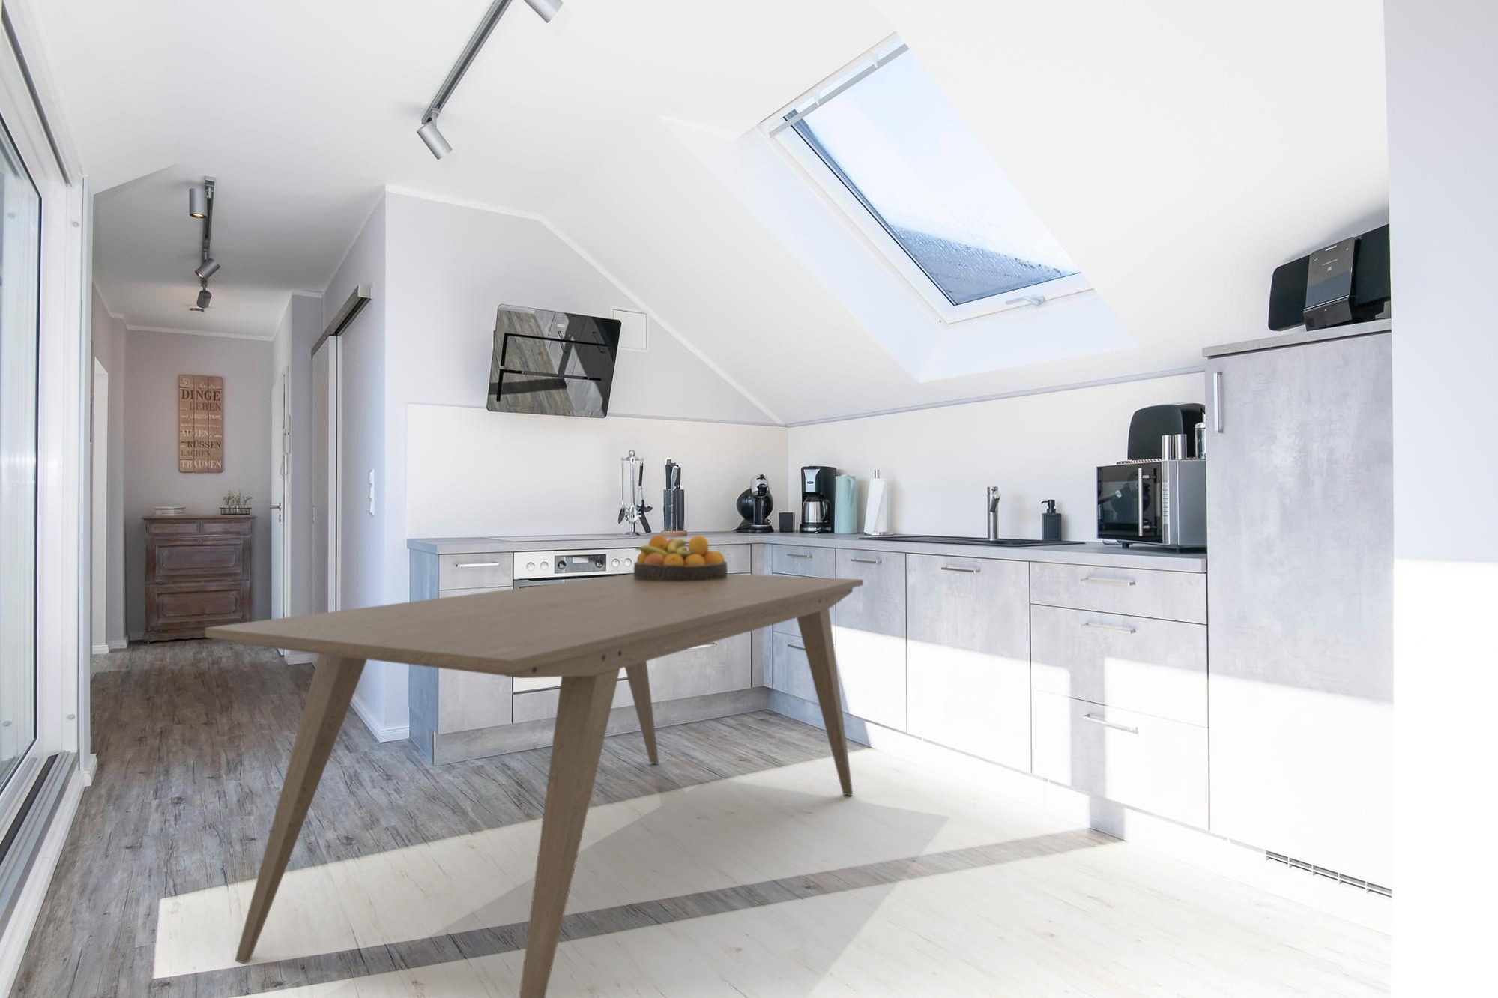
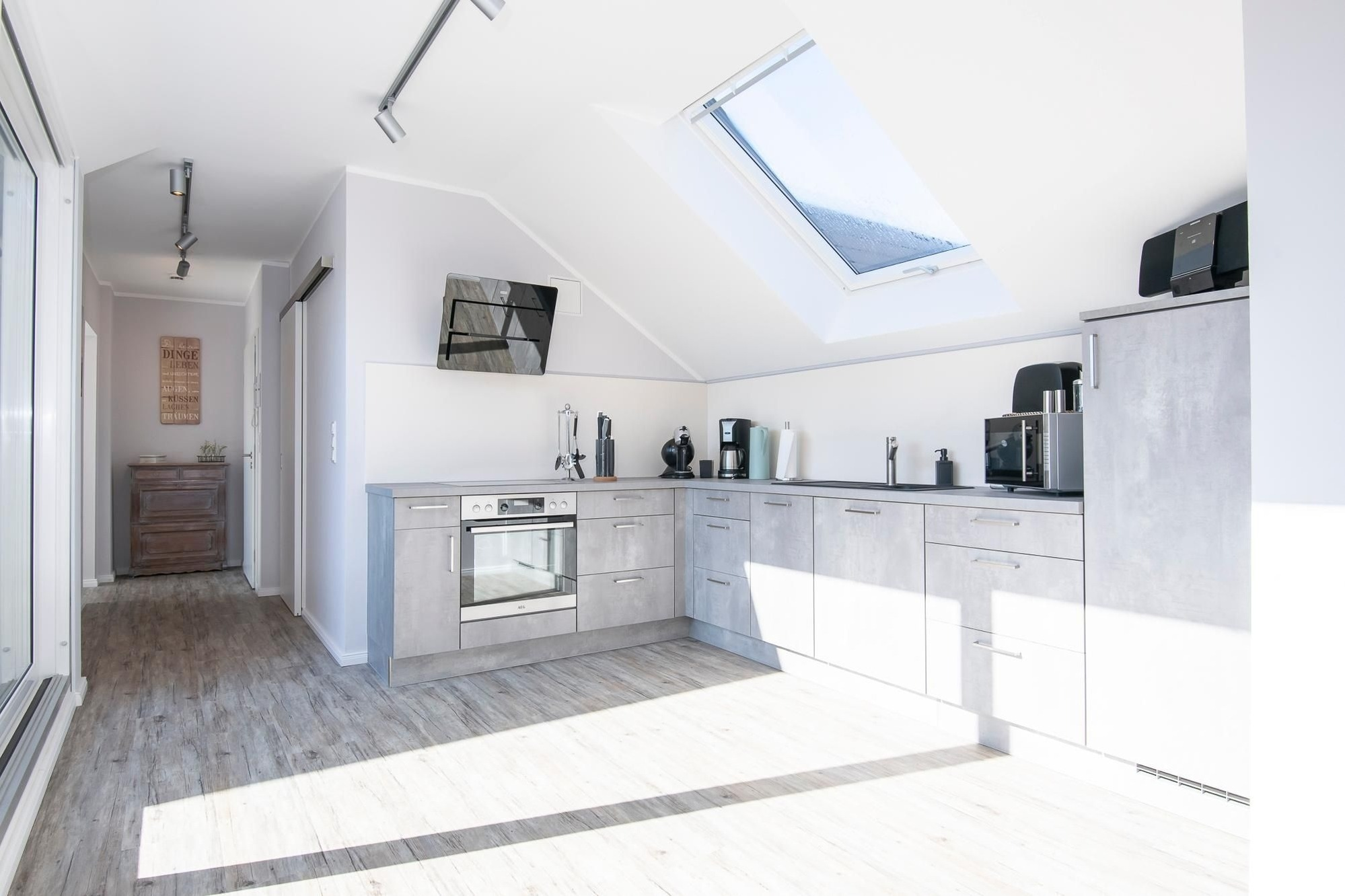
- fruit bowl [634,535,728,580]
- dining table [205,574,864,998]
